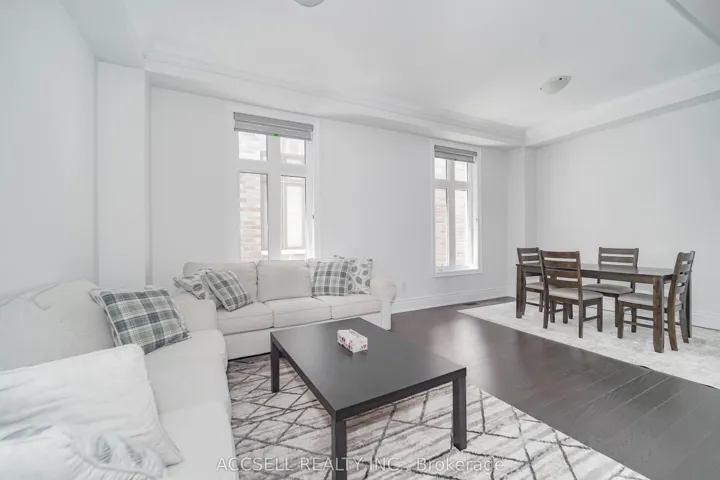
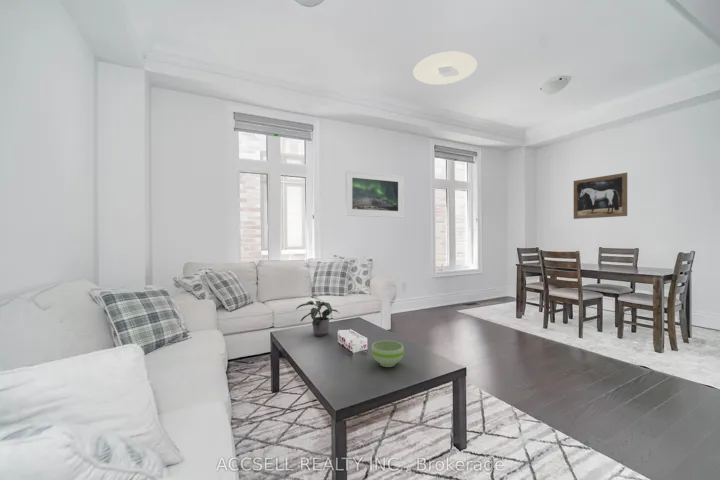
+ wall art [573,172,628,220]
+ bowl [370,340,405,368]
+ potted plant [295,300,341,337]
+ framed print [345,169,405,219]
+ ceiling light [412,51,478,86]
